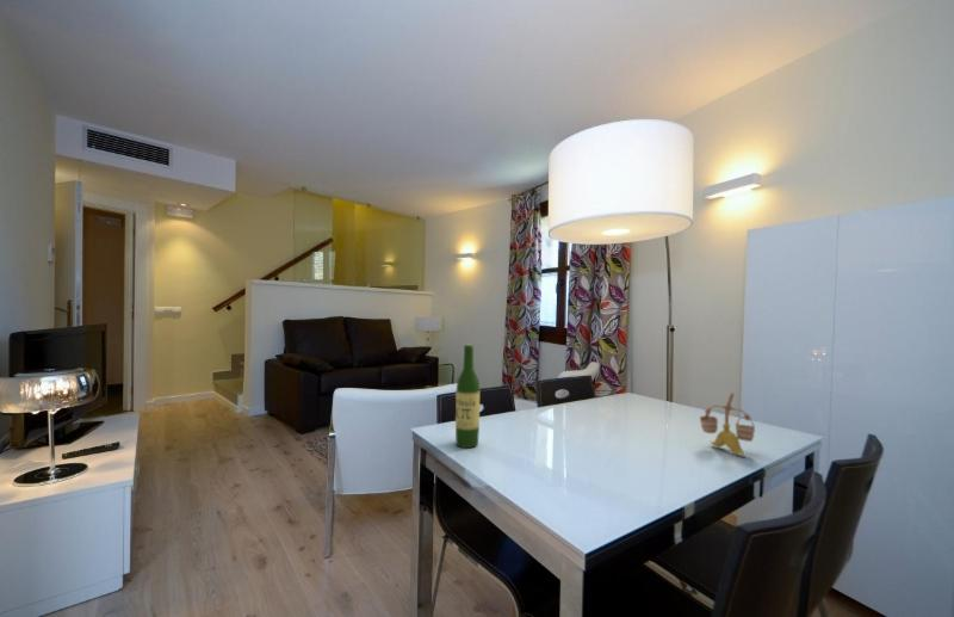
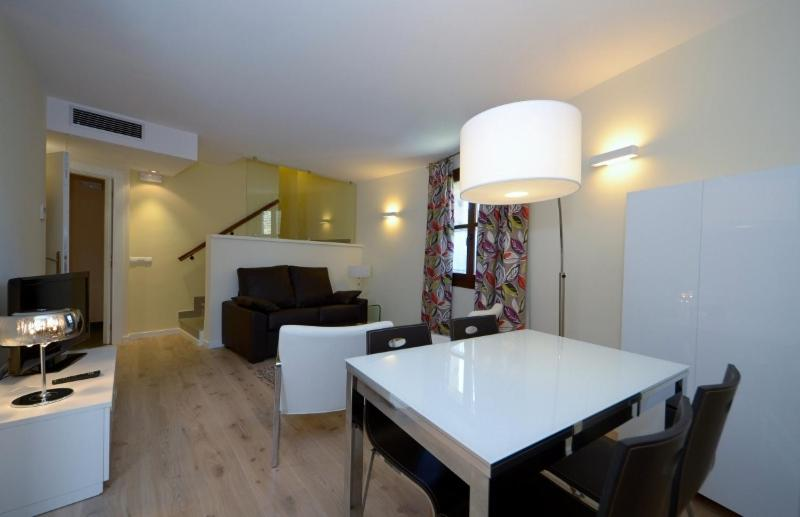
- salt and pepper shaker [699,391,756,456]
- wine bottle [454,344,481,449]
